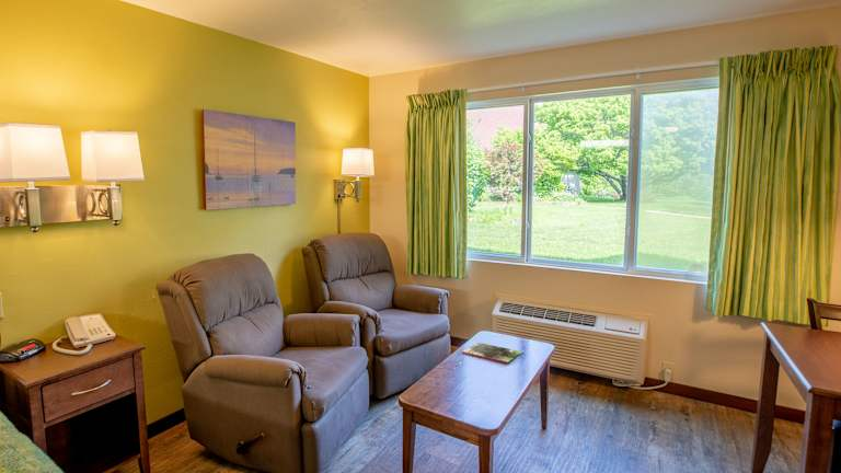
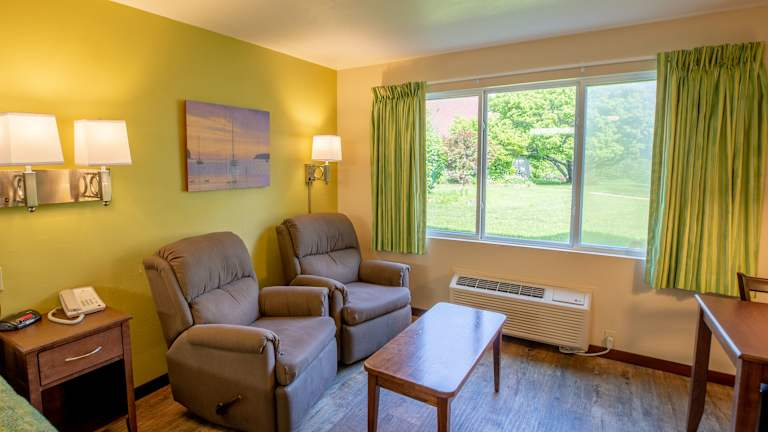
- magazine [461,342,523,364]
